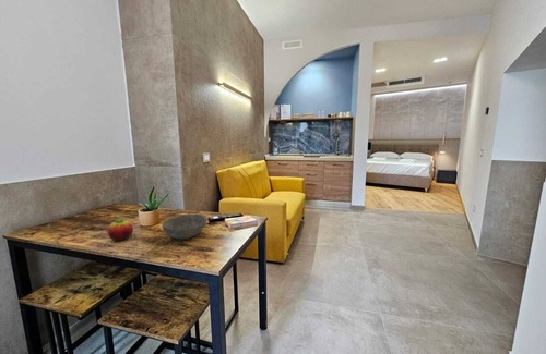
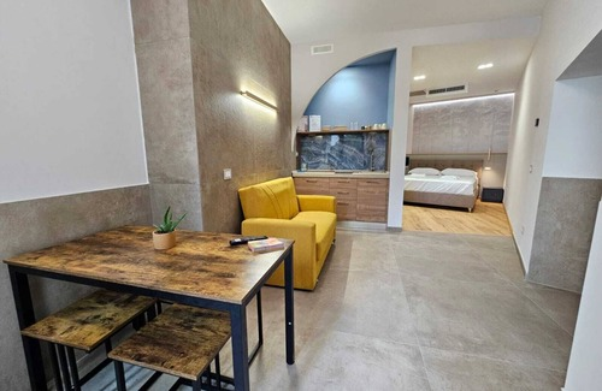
- bowl [161,213,209,240]
- fruit [107,217,134,242]
